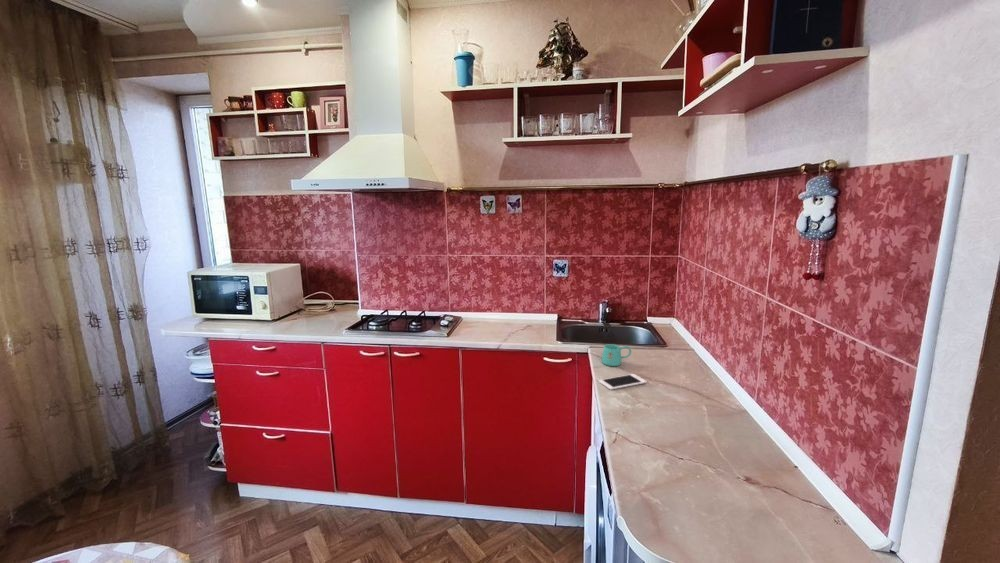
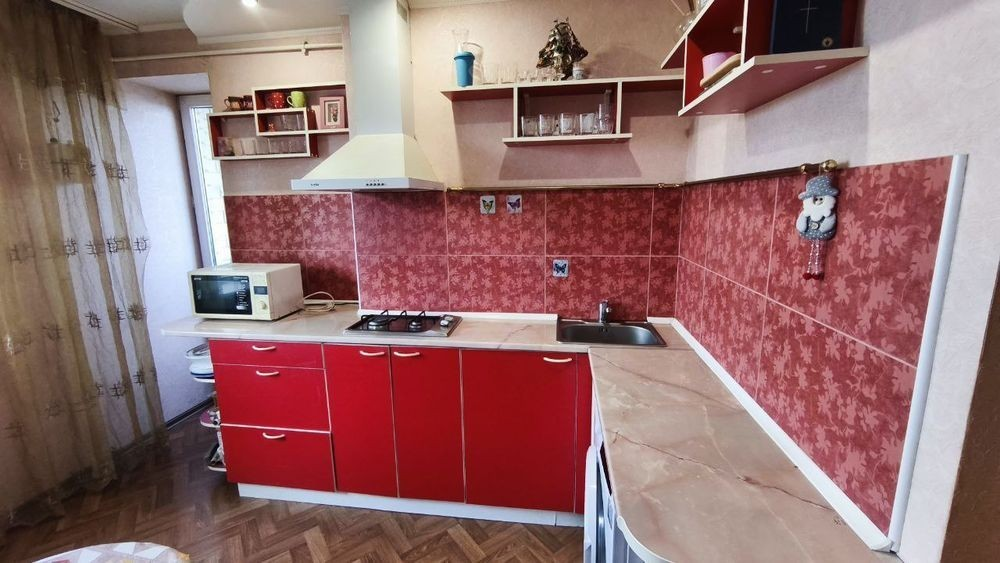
- mug [601,343,632,367]
- cell phone [598,373,648,391]
